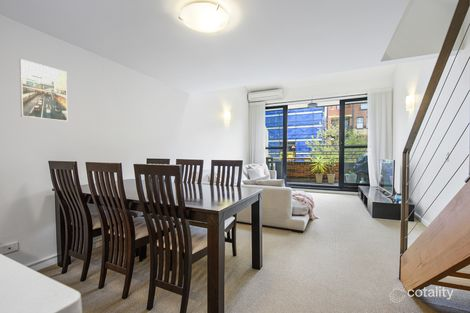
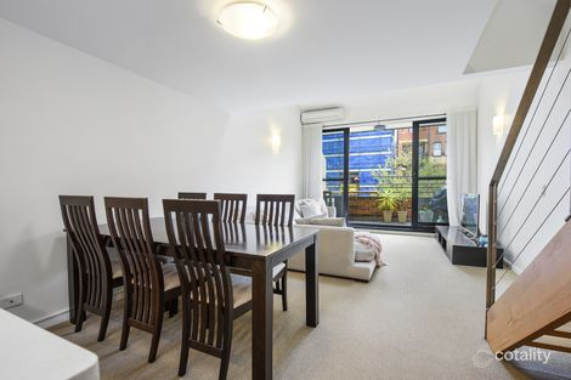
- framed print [18,58,68,122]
